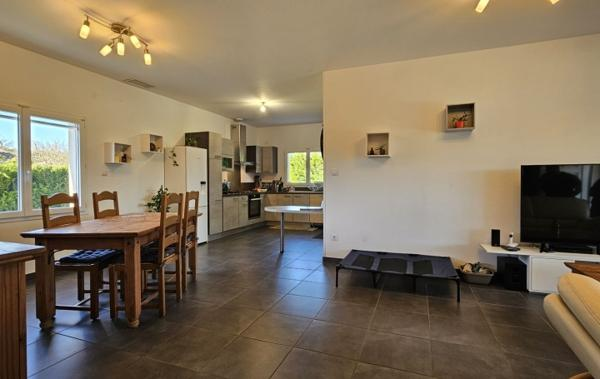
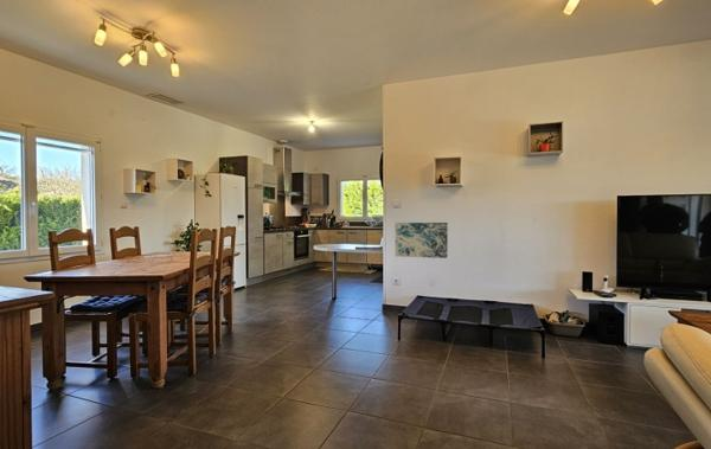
+ wall art [395,222,449,259]
